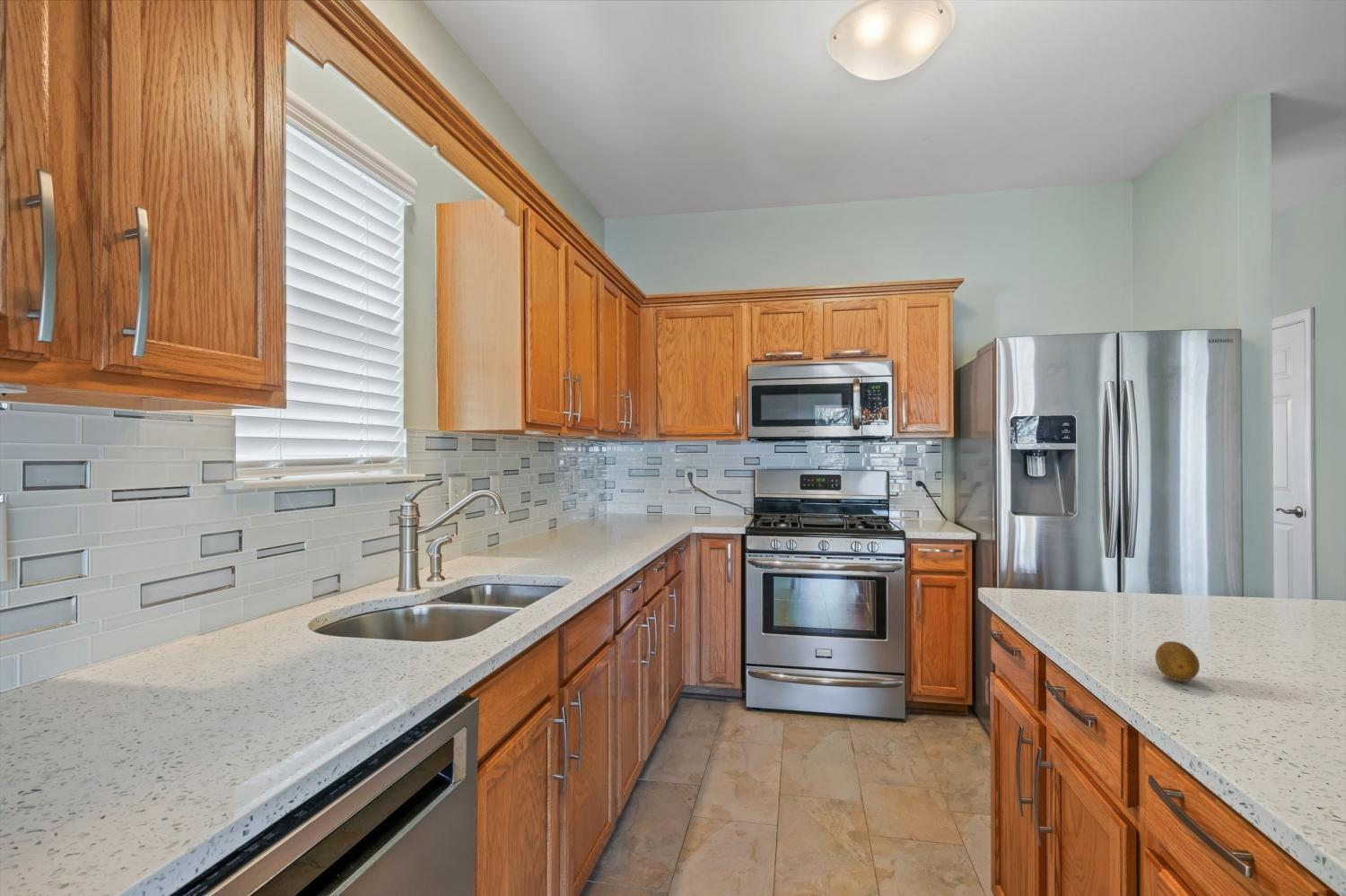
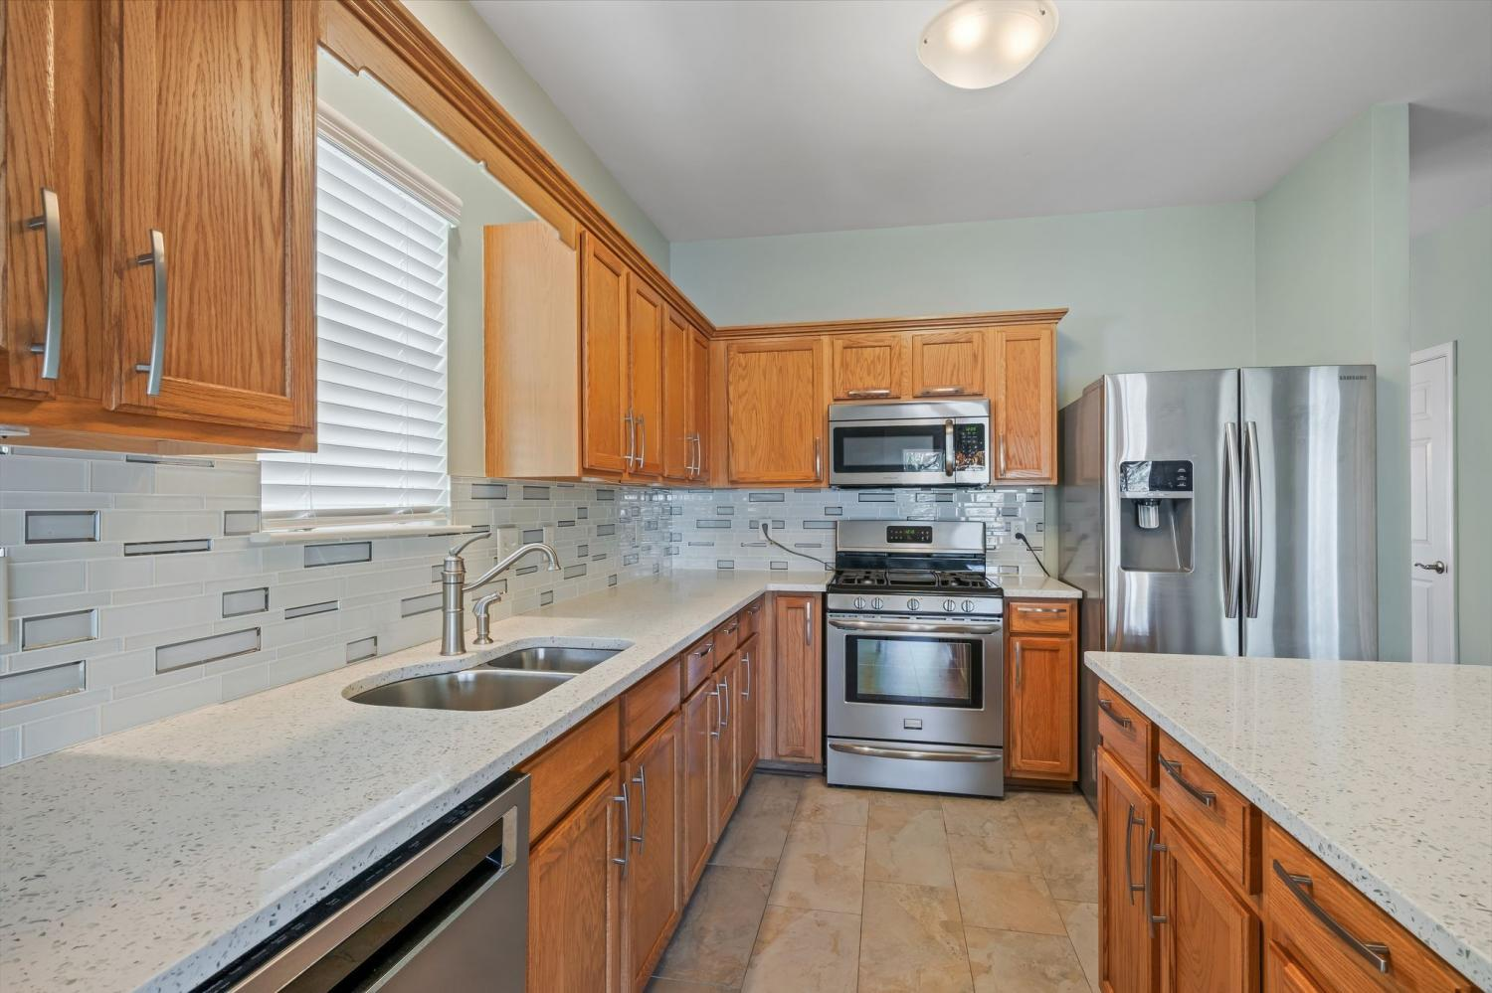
- fruit [1154,640,1201,683]
